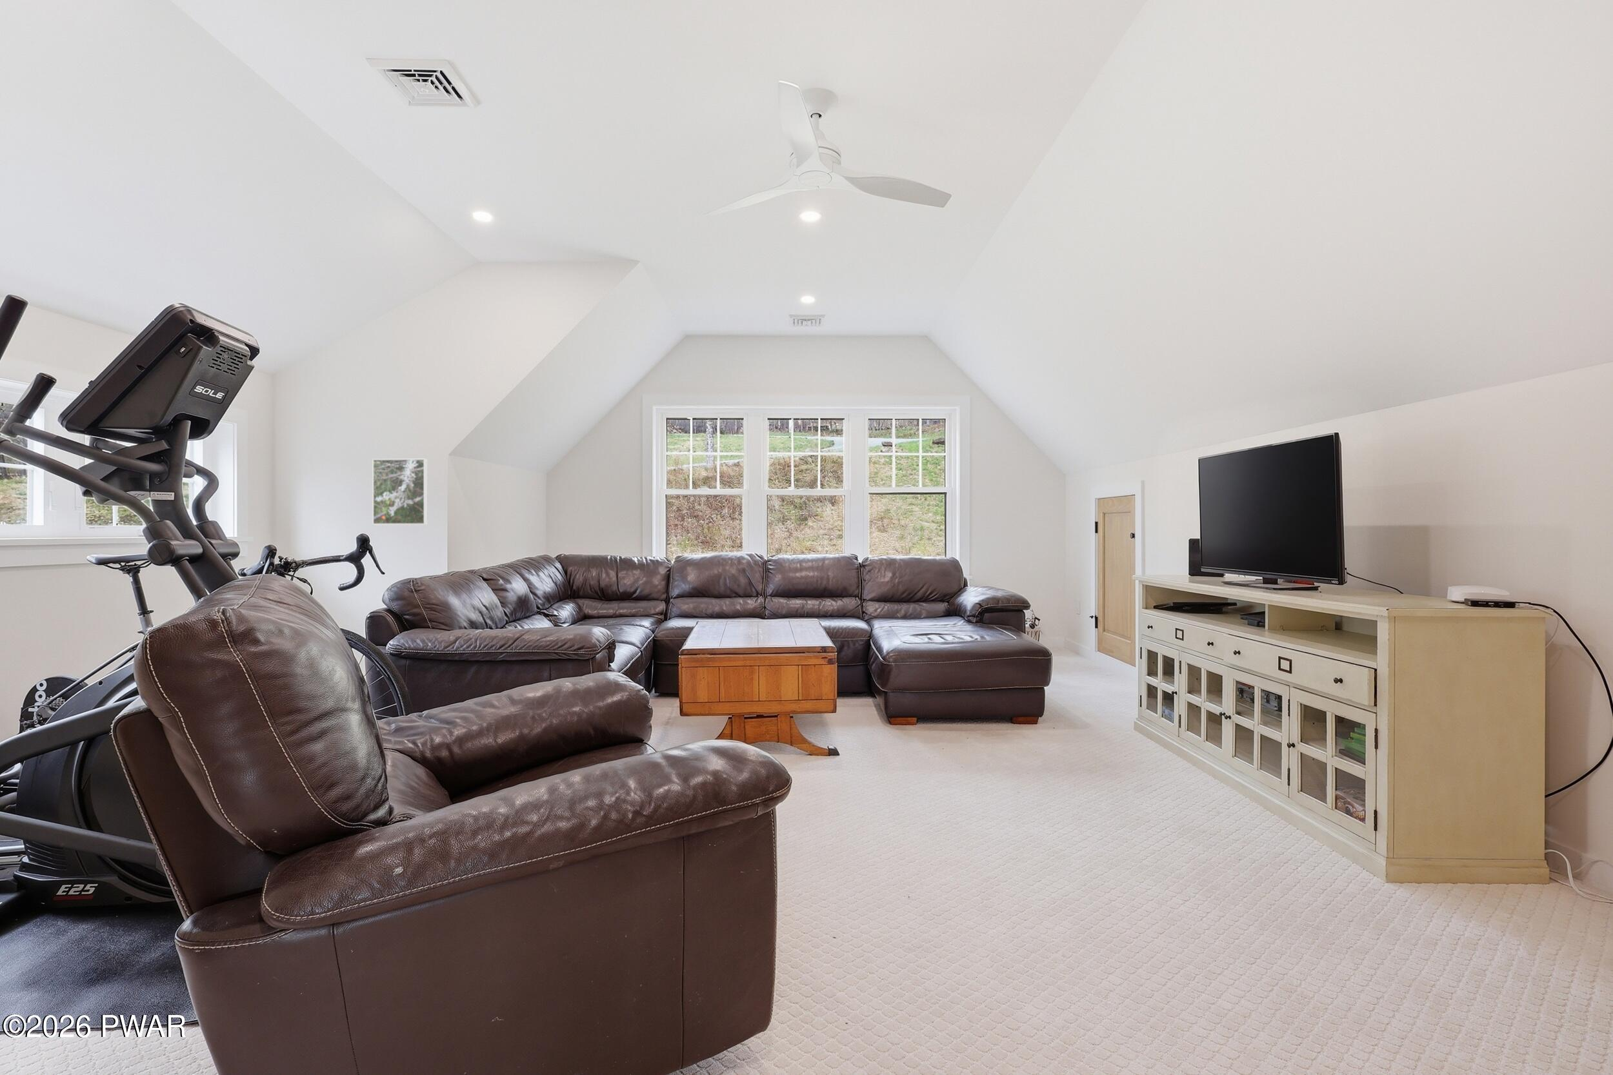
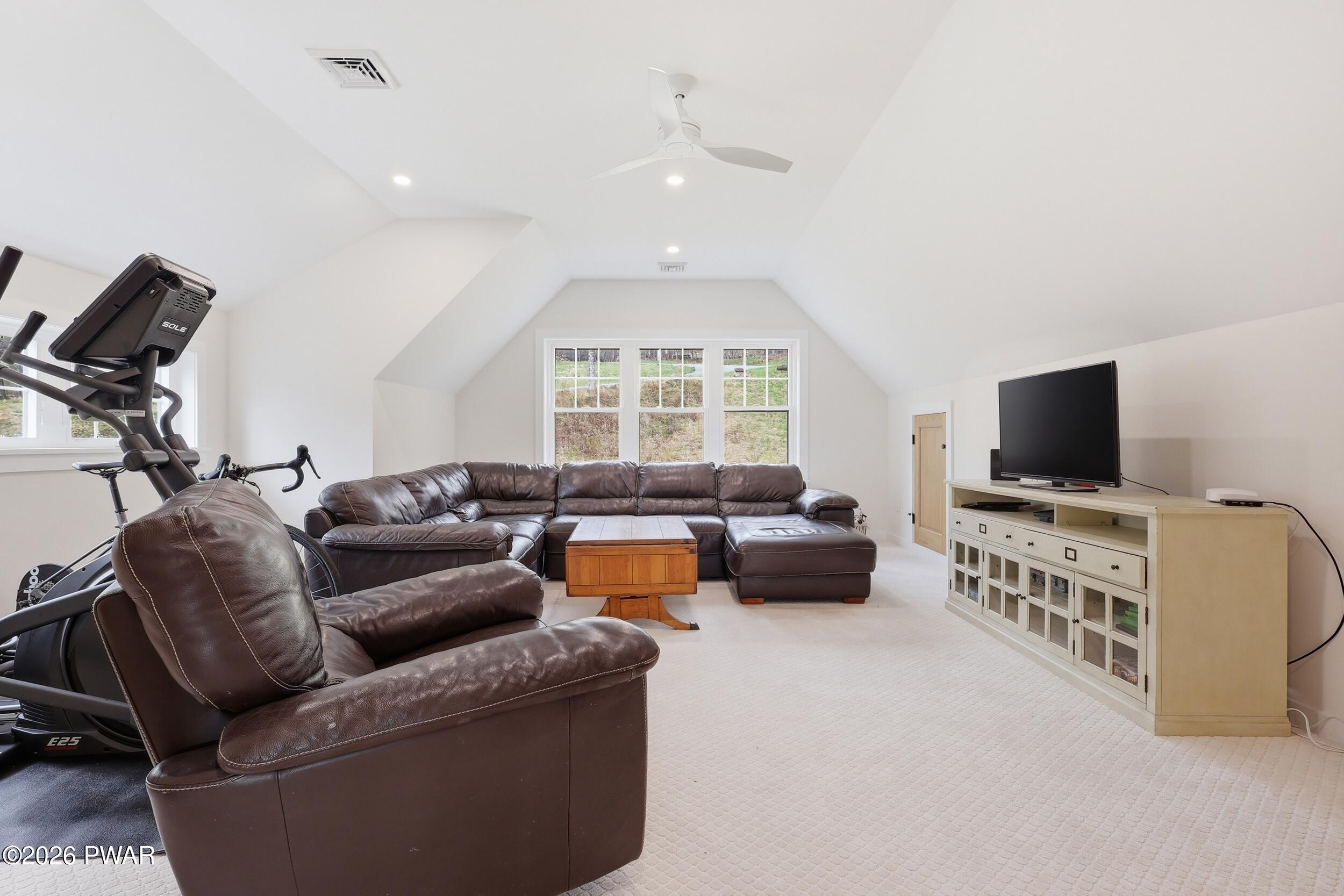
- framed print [372,458,427,526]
